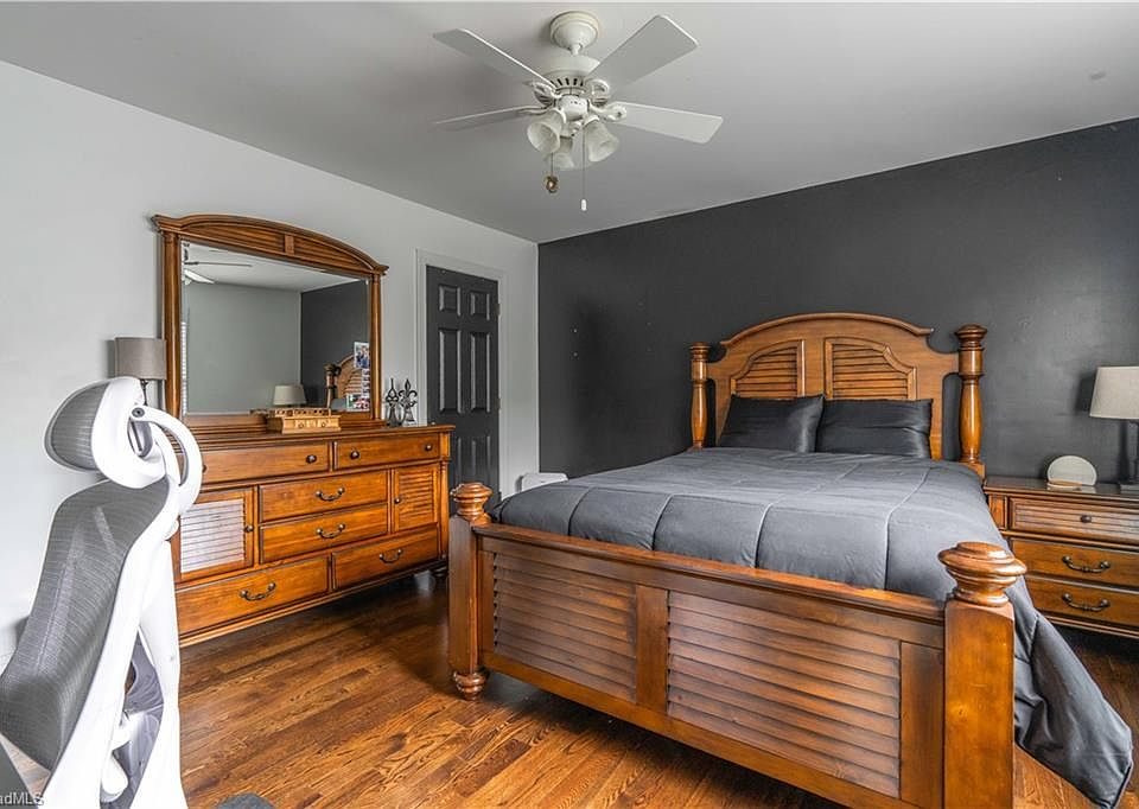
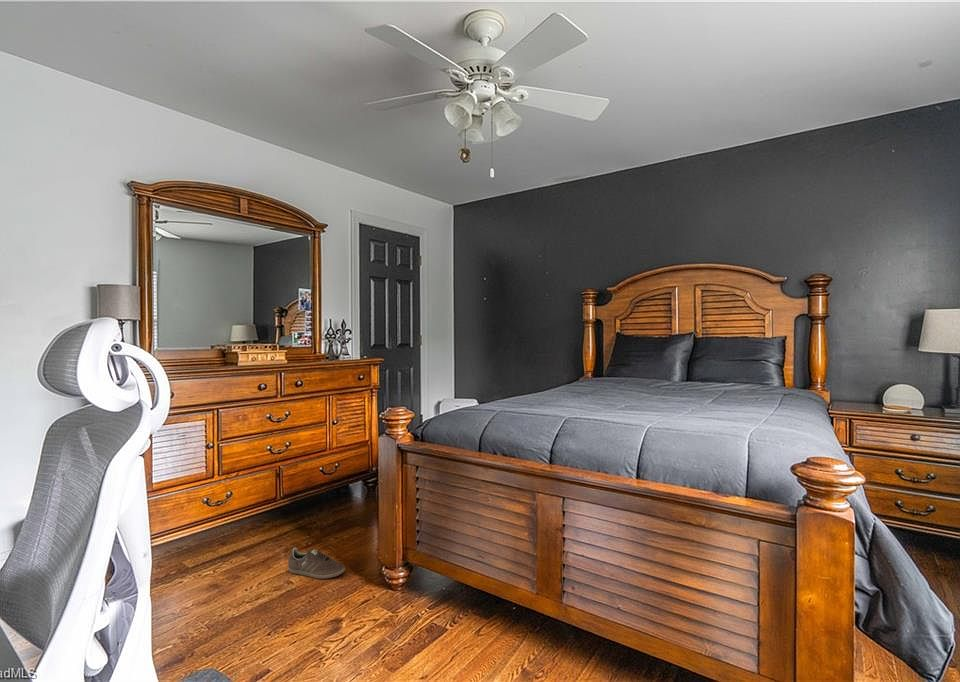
+ sneaker [287,546,346,580]
